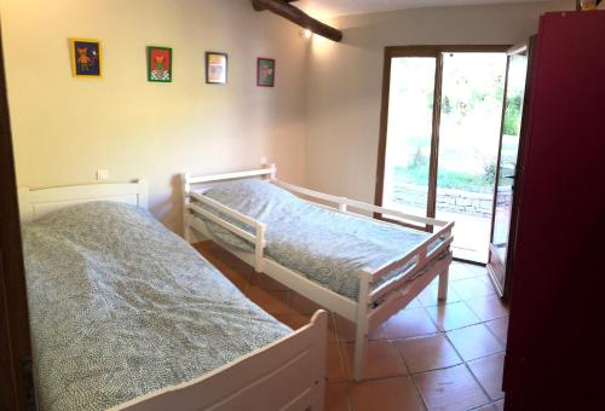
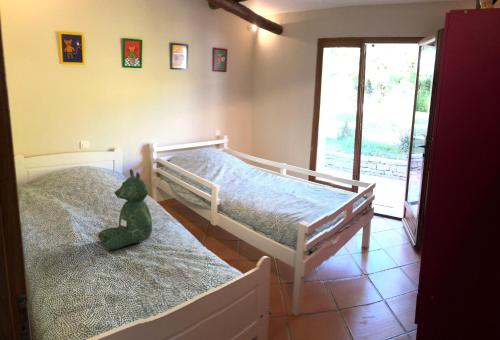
+ teddy bear [97,168,153,251]
